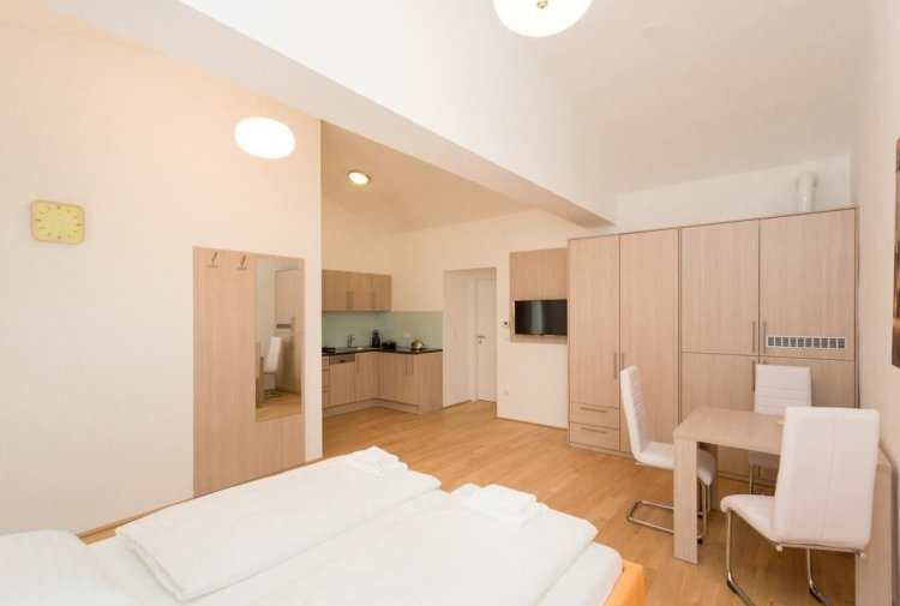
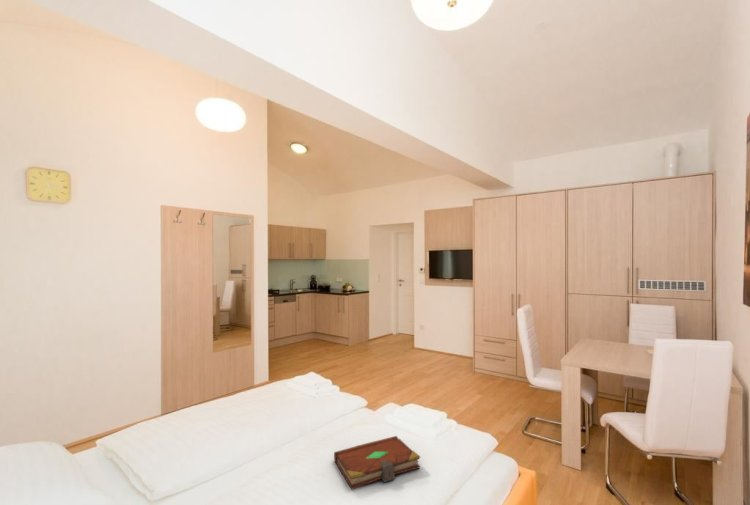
+ book [333,435,421,490]
